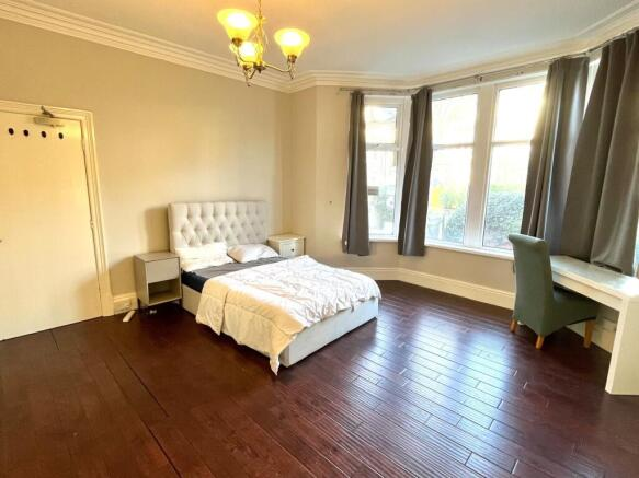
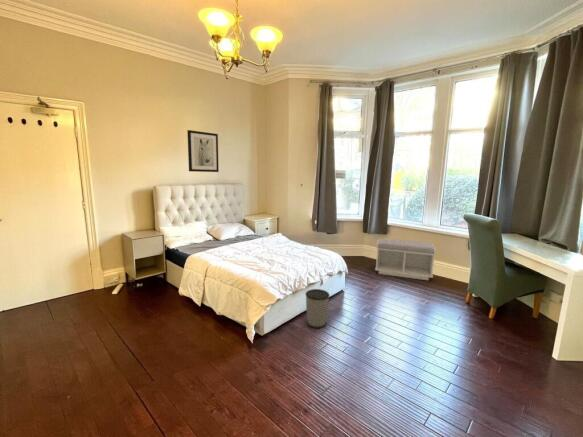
+ bench [374,238,437,281]
+ wastebasket [304,288,331,329]
+ wall art [186,129,220,173]
